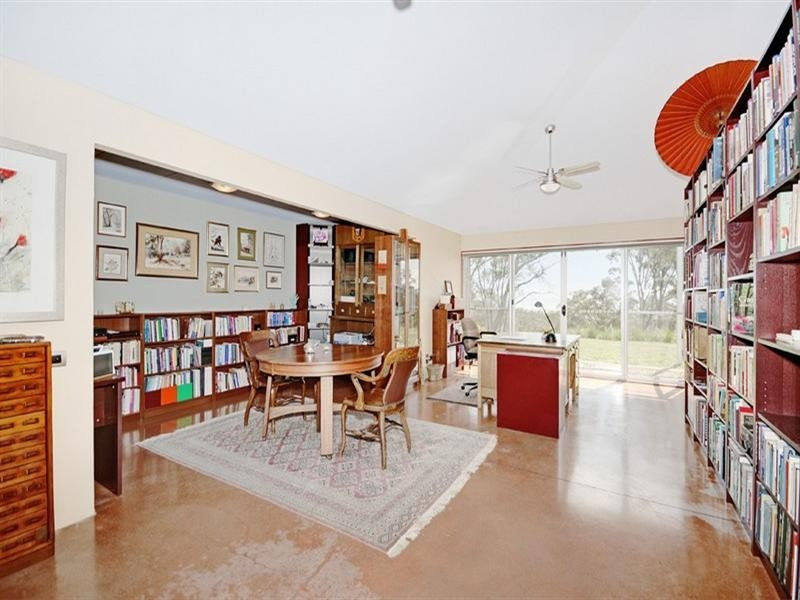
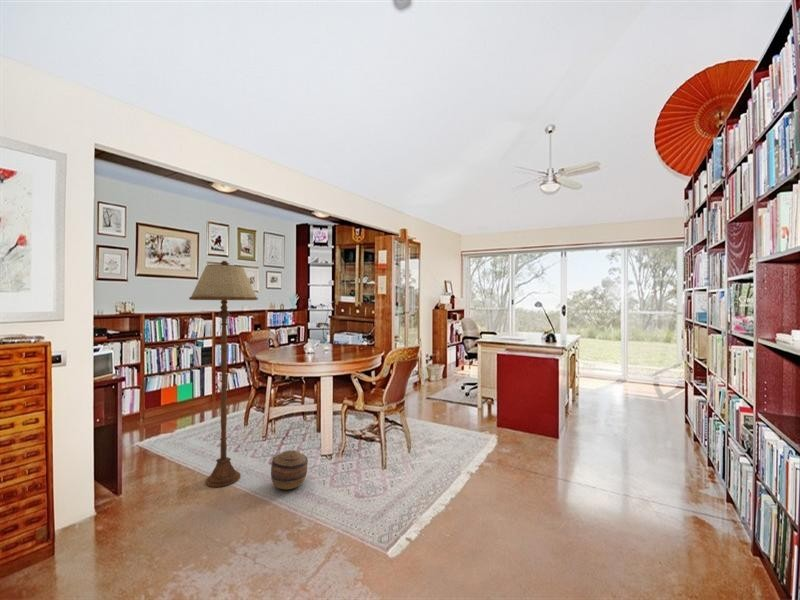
+ floor lamp [188,260,259,488]
+ basket [270,450,309,490]
